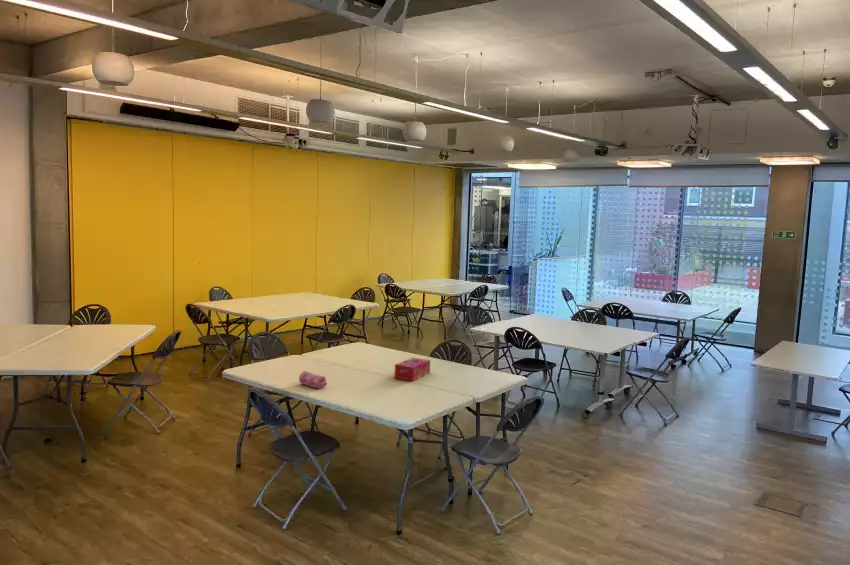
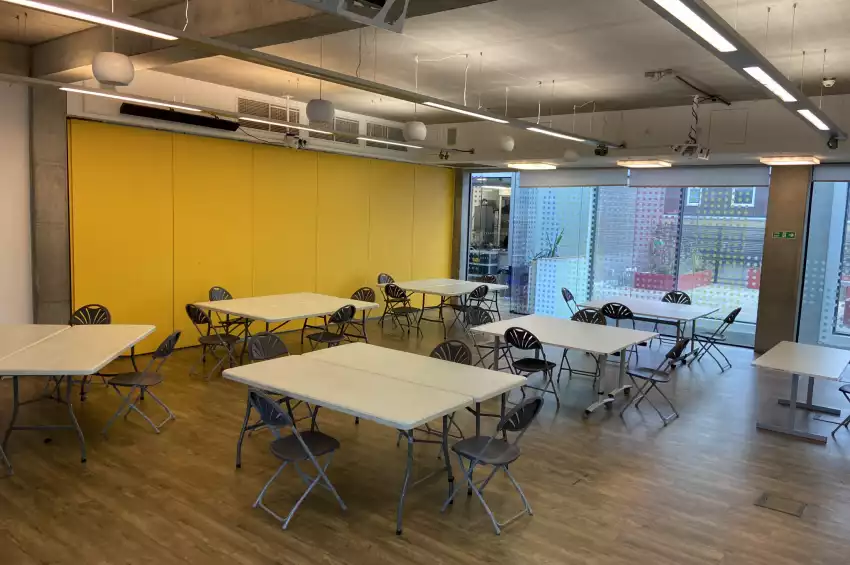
- tissue box [393,357,431,382]
- pencil case [298,370,328,390]
